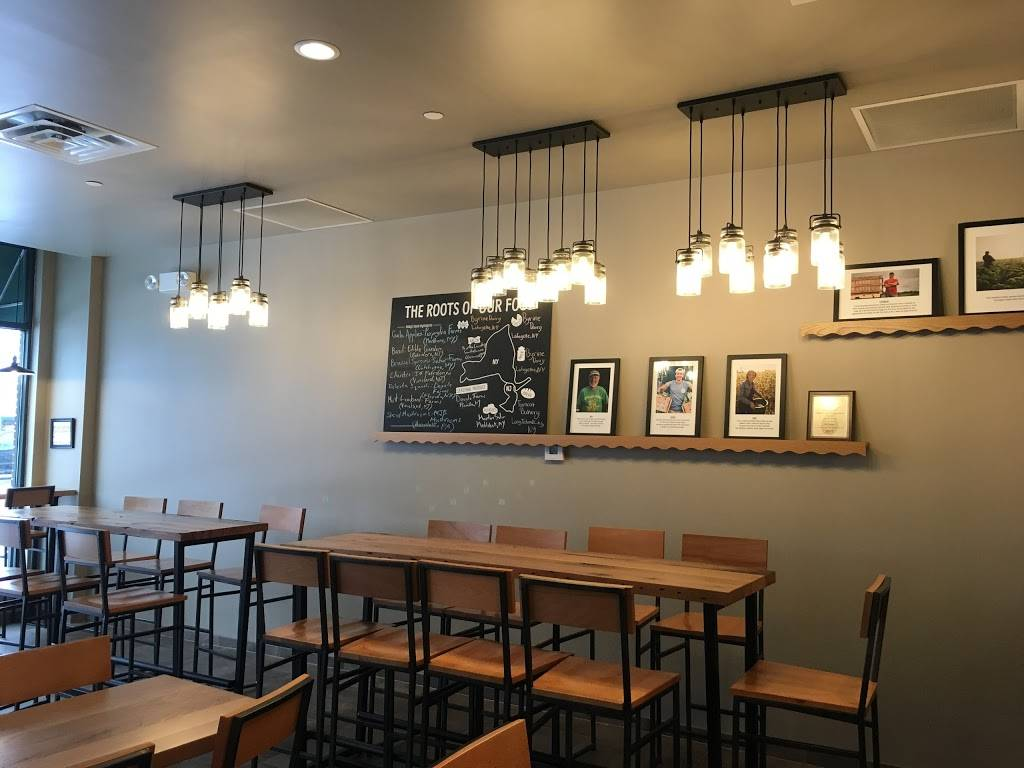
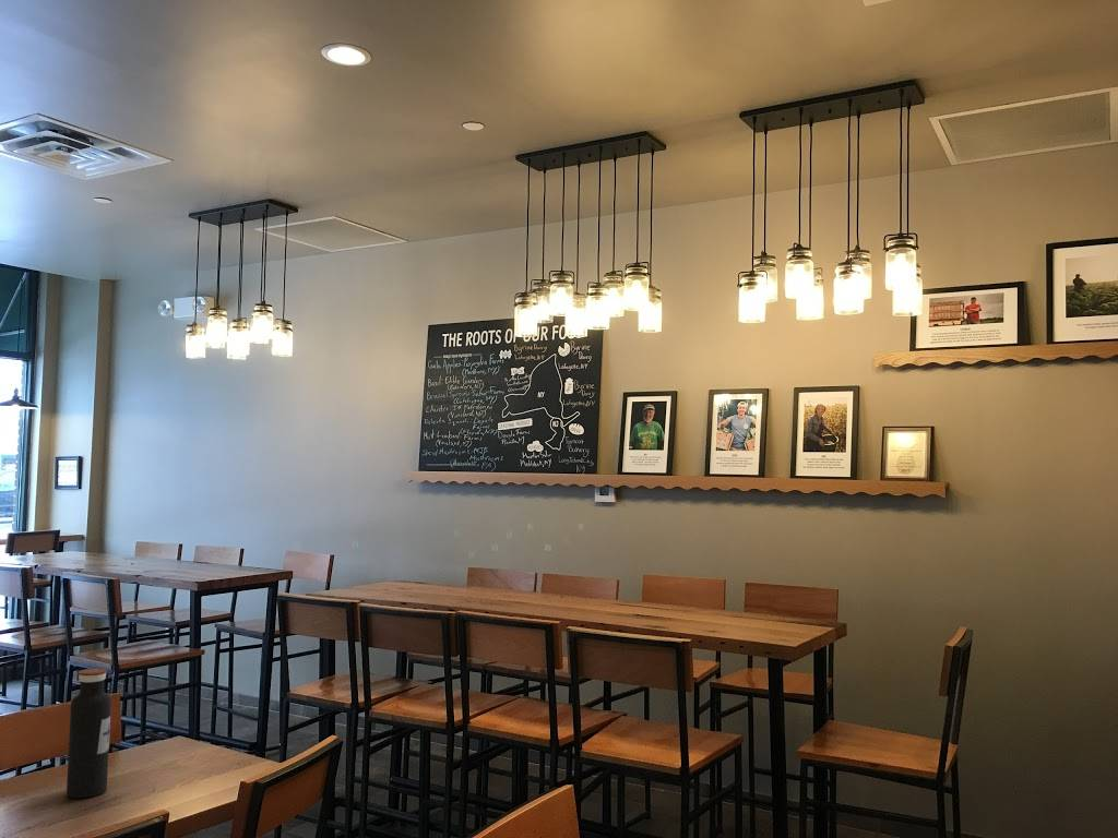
+ water bottle [66,668,112,799]
